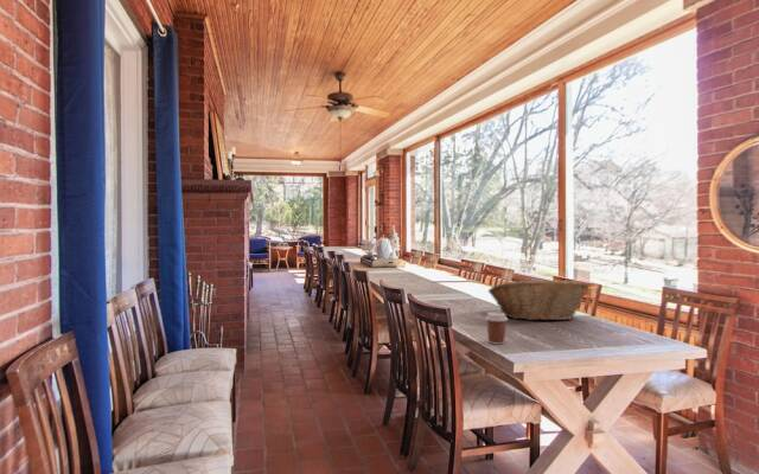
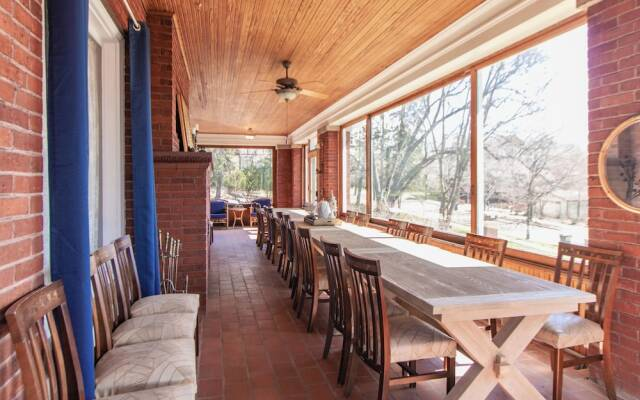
- fruit basket [487,280,591,322]
- coffee cup [484,312,509,345]
